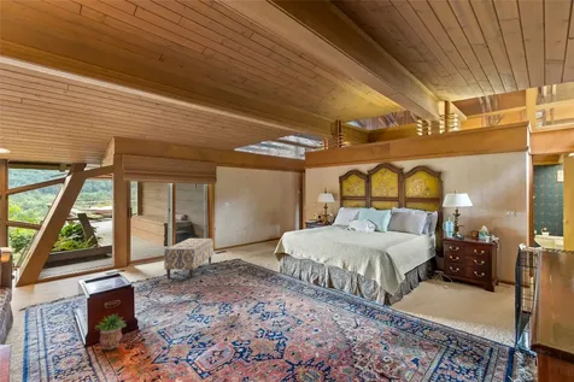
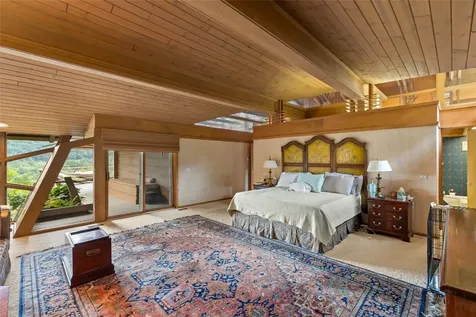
- bench [163,237,215,280]
- potted plant [94,312,128,351]
